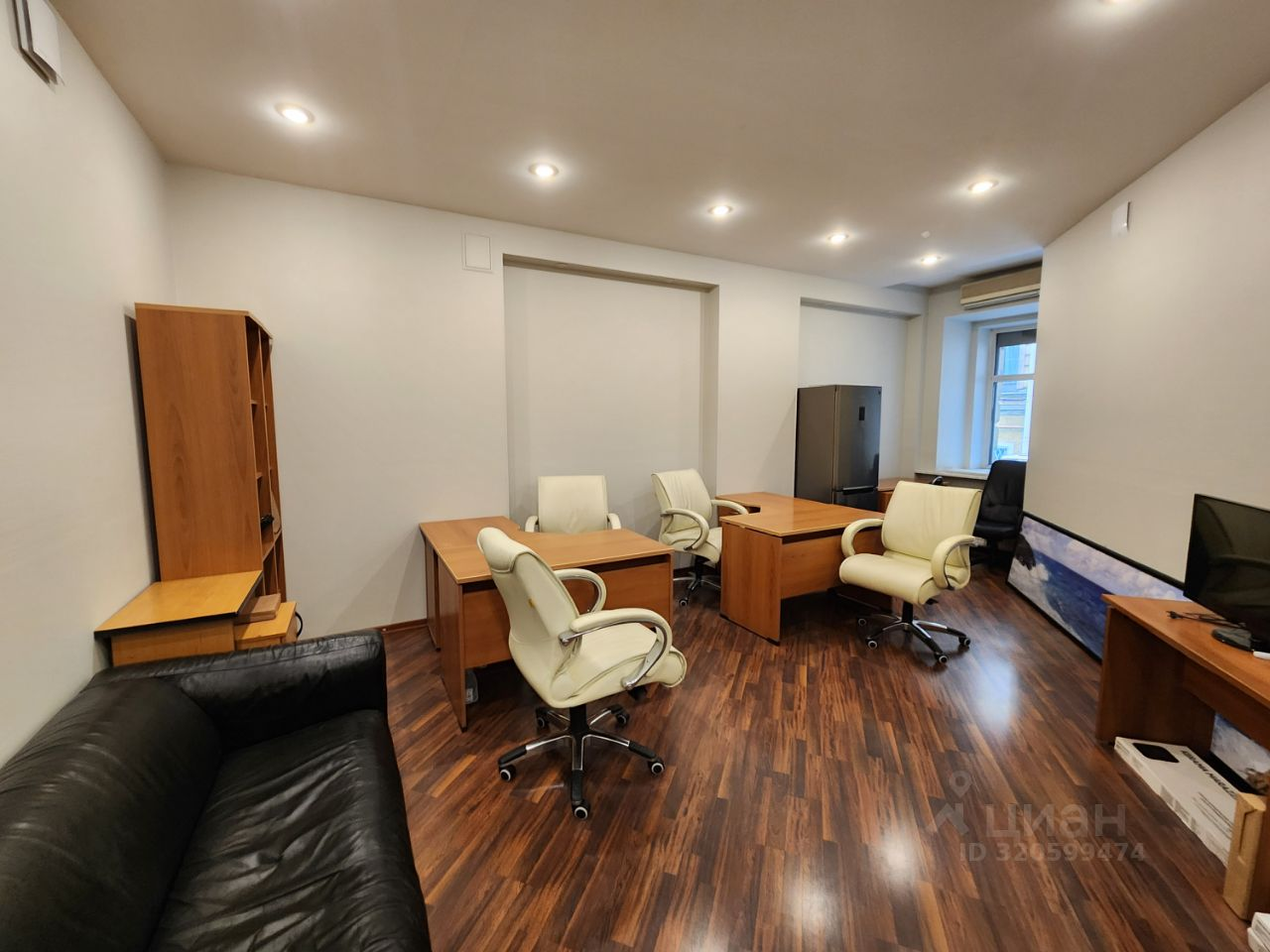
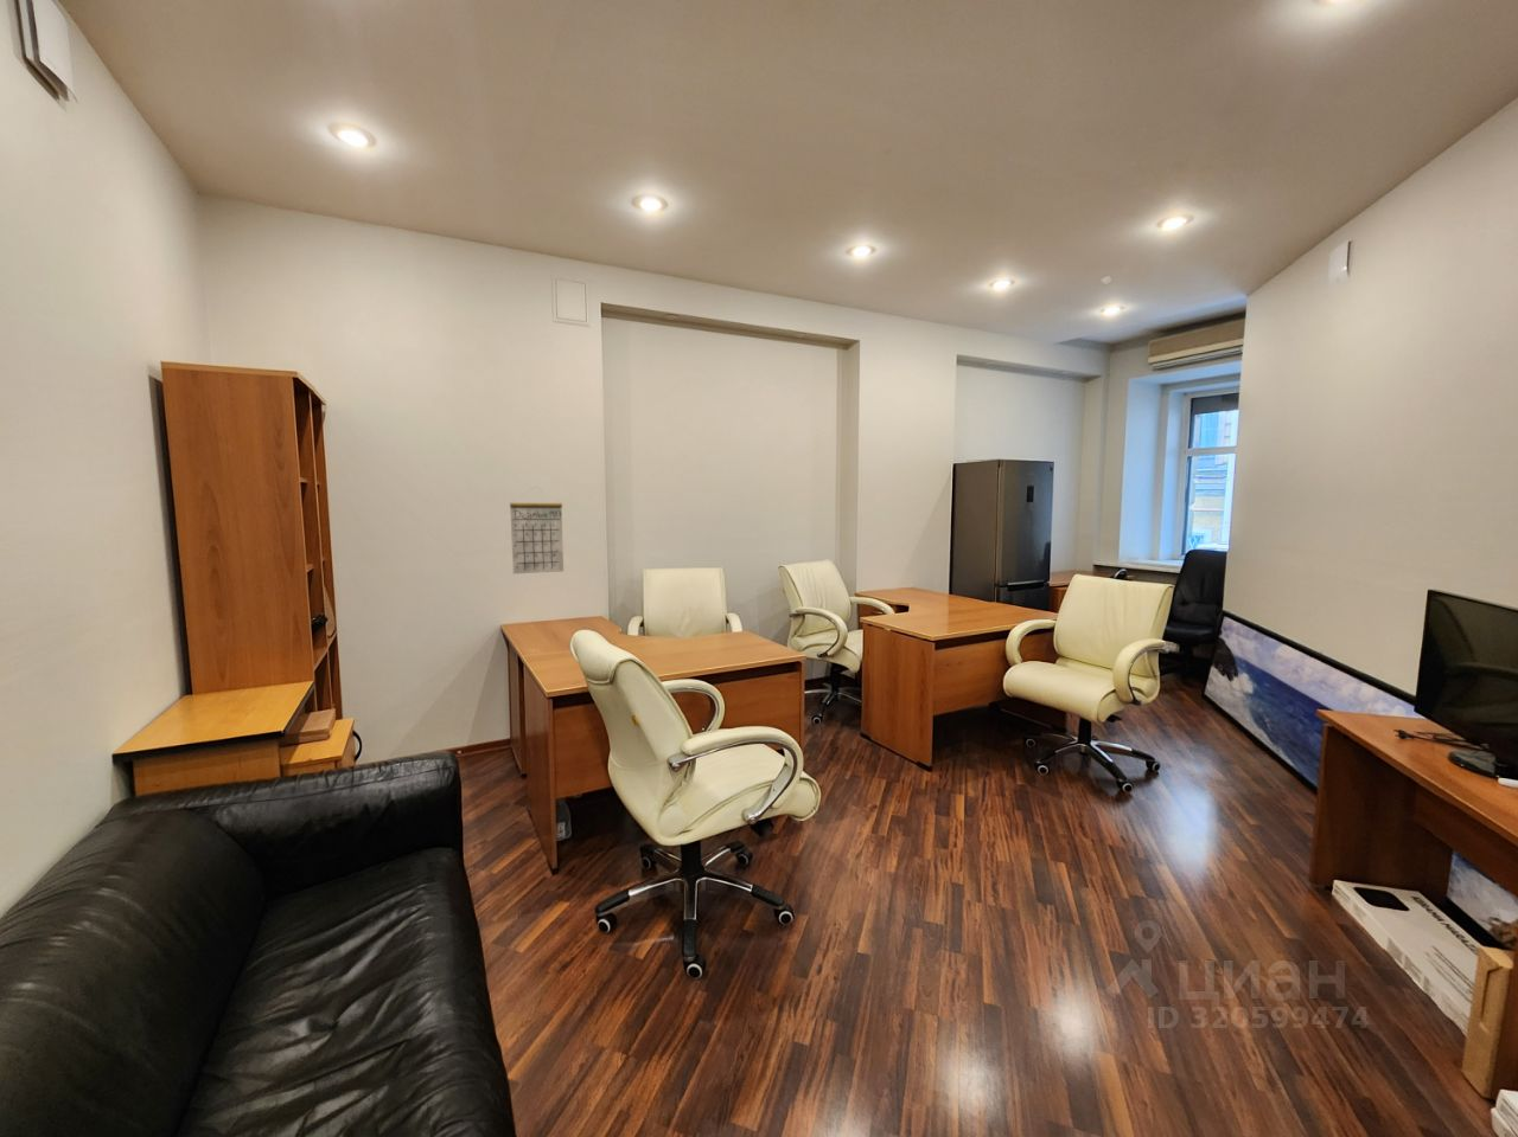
+ calendar [509,486,564,576]
